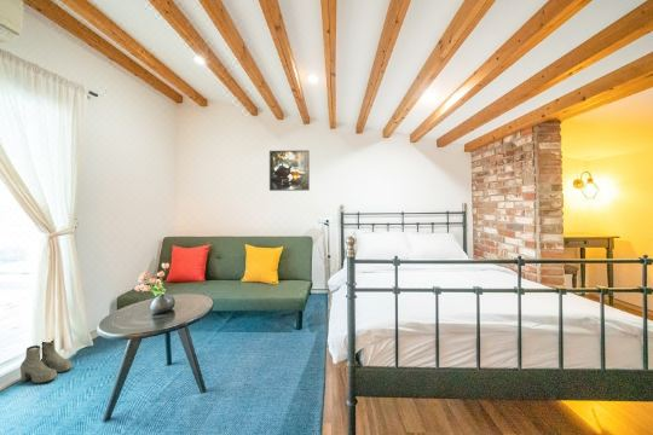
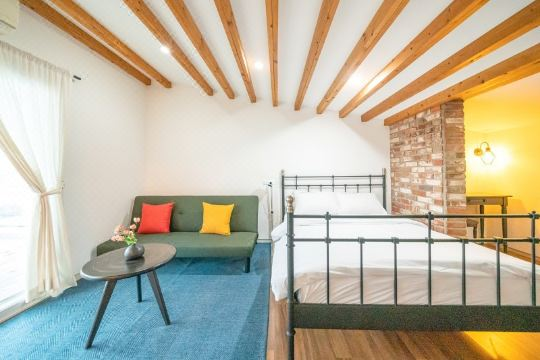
- boots [19,340,74,384]
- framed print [268,149,311,192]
